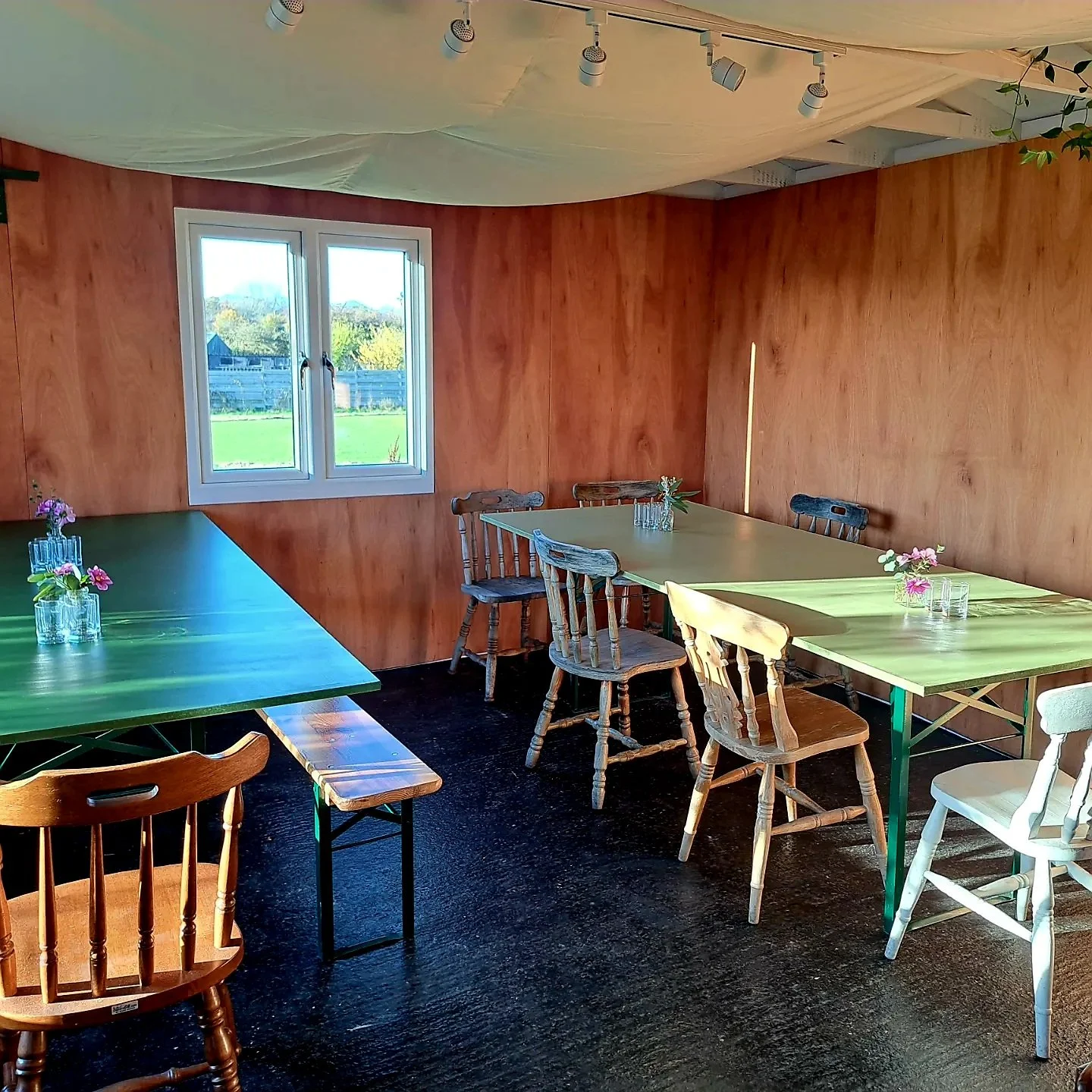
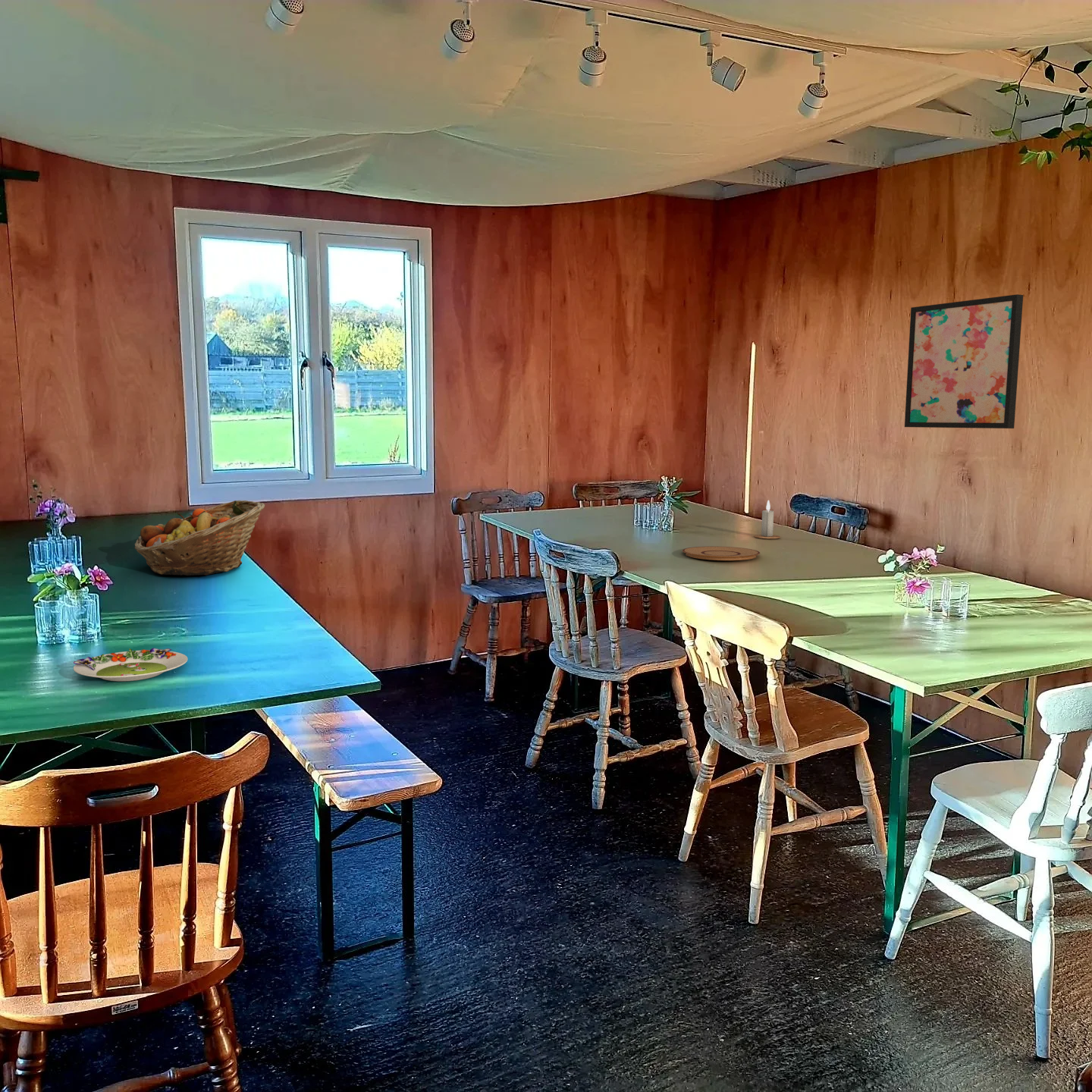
+ fruit basket [134,500,265,576]
+ salad plate [73,648,188,682]
+ wall art [904,293,1024,429]
+ plate [682,545,761,561]
+ candle [753,499,781,539]
